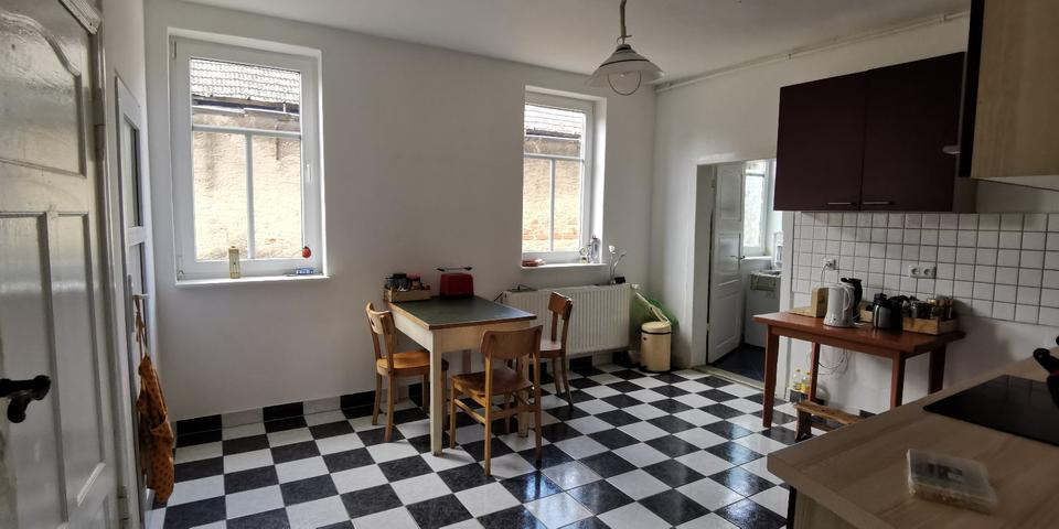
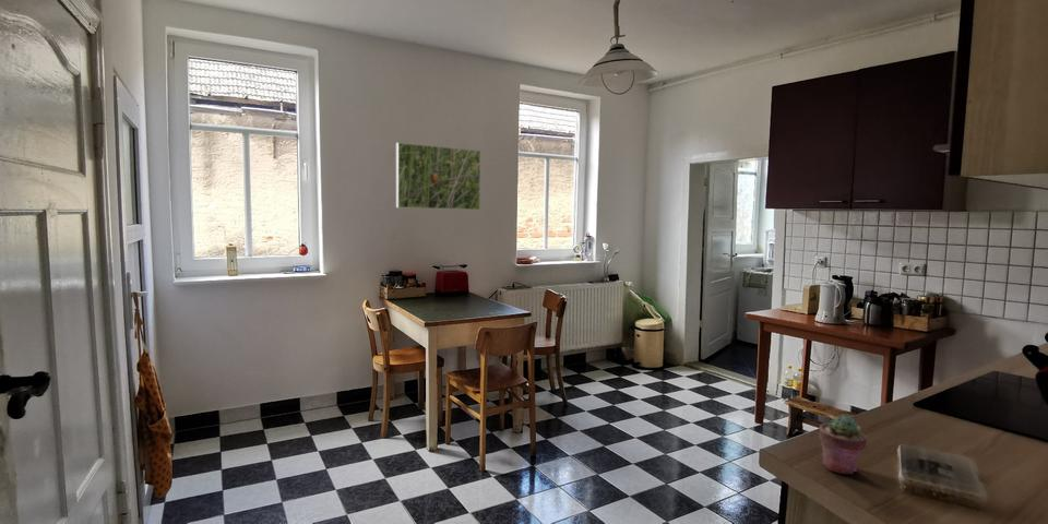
+ potted succulent [818,414,868,475]
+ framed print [395,142,481,211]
